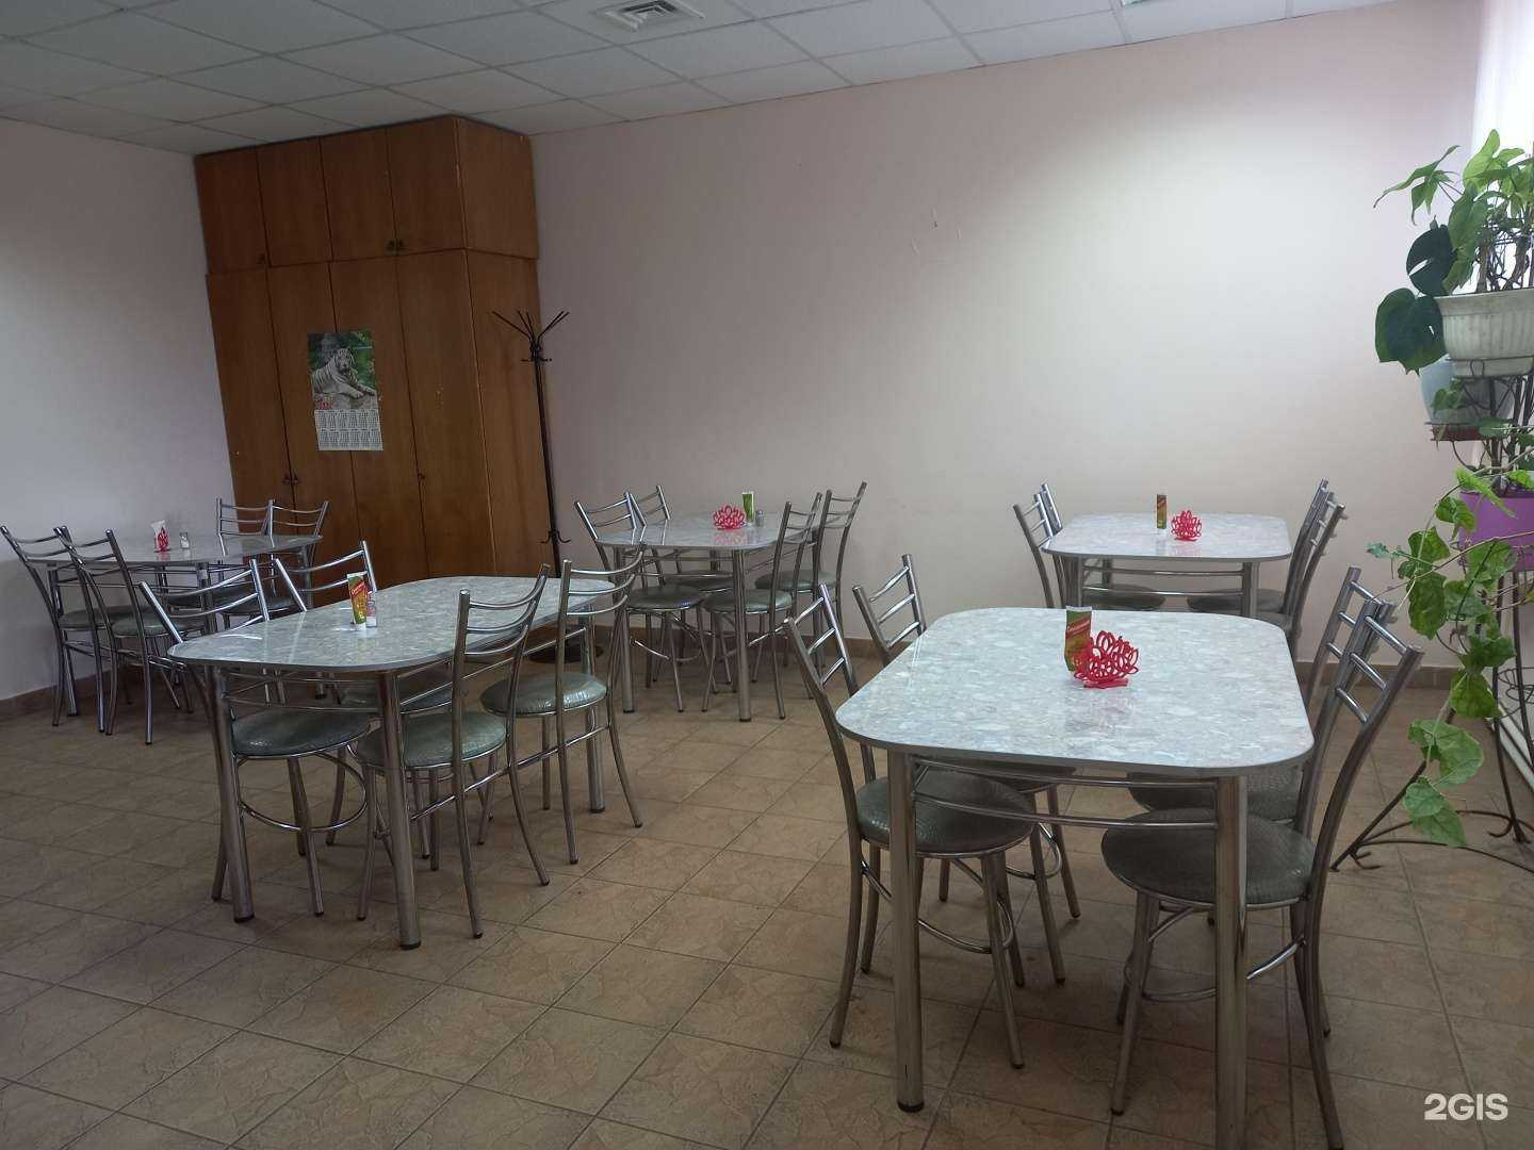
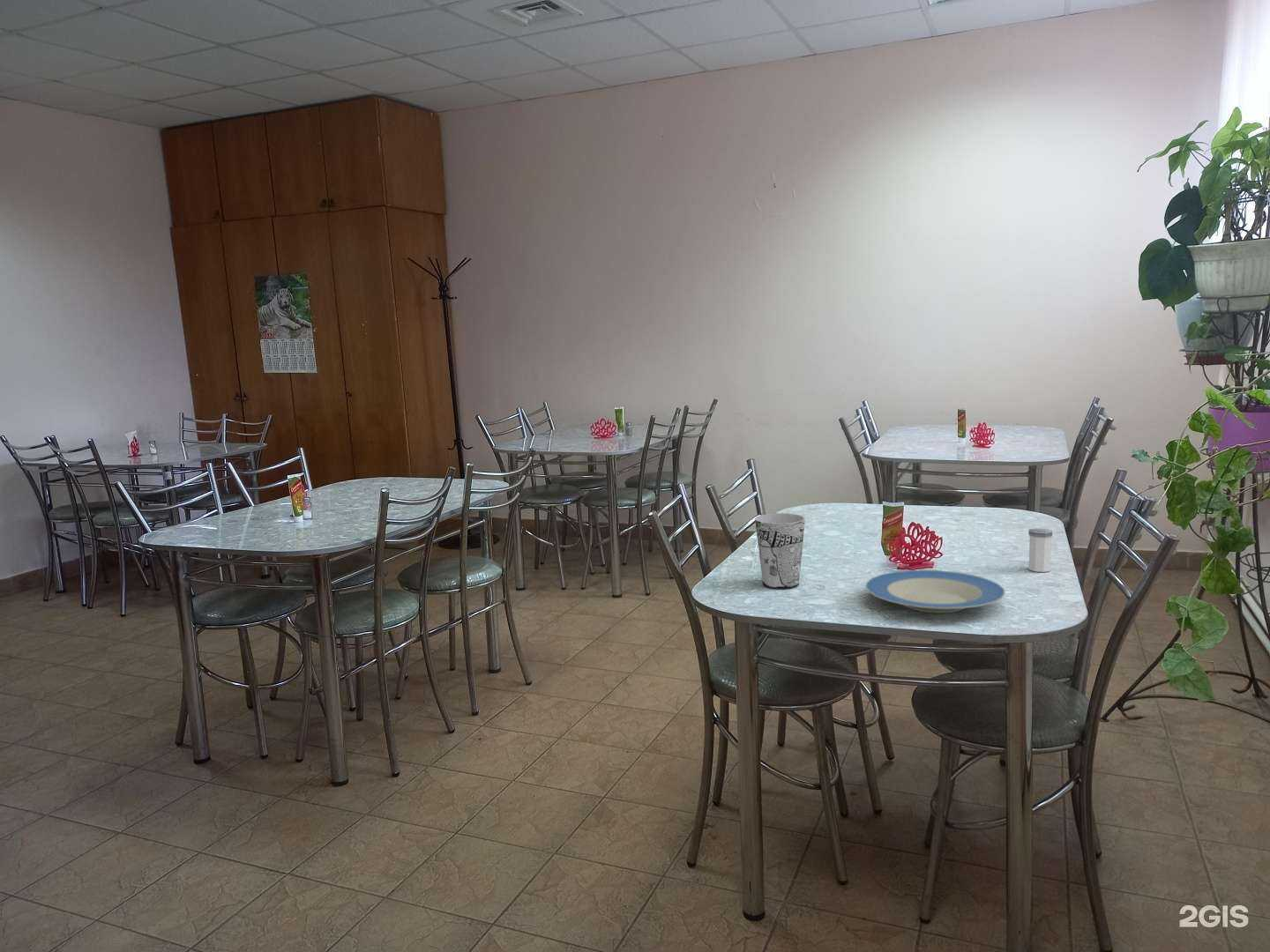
+ cup [754,512,806,590]
+ salt shaker [1027,527,1053,573]
+ plate [864,569,1006,614]
